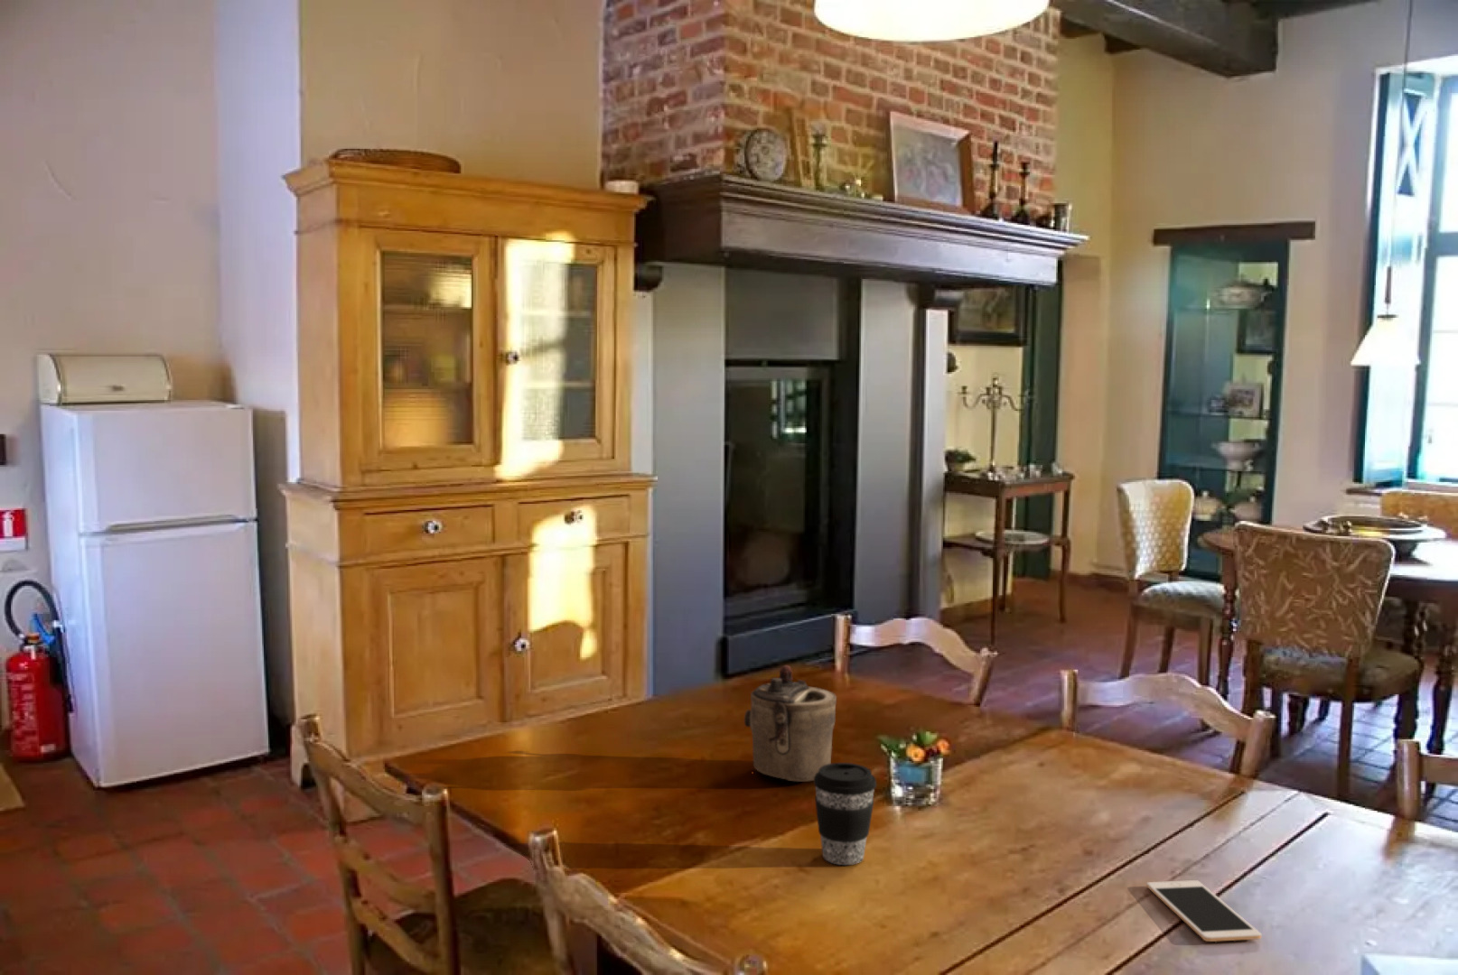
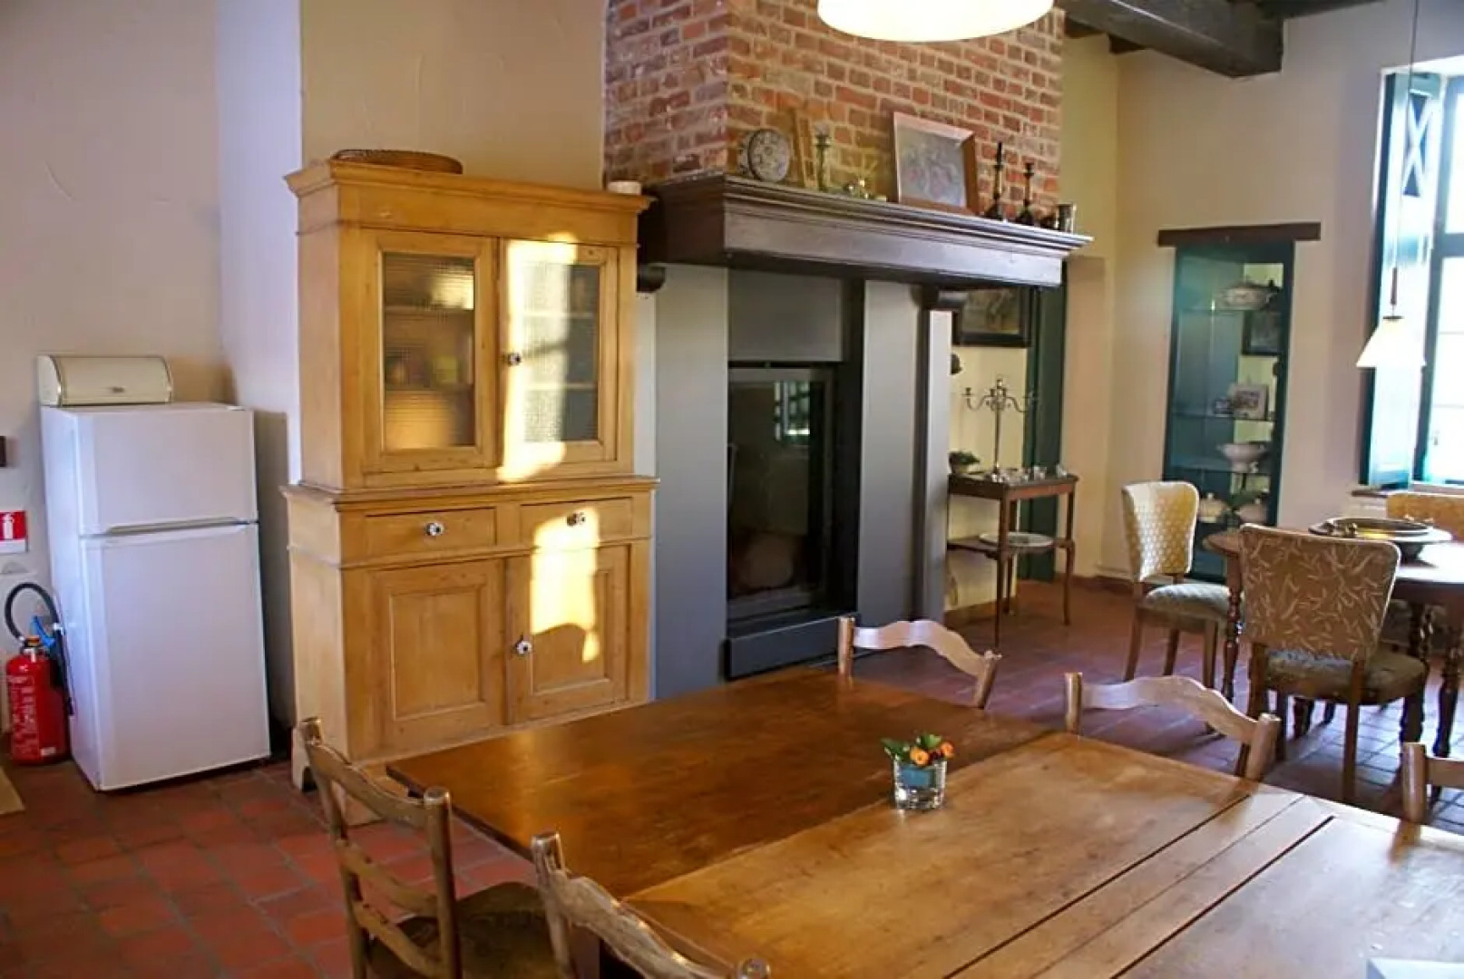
- cell phone [1145,879,1262,942]
- coffee cup [812,762,878,866]
- teapot [744,665,837,782]
